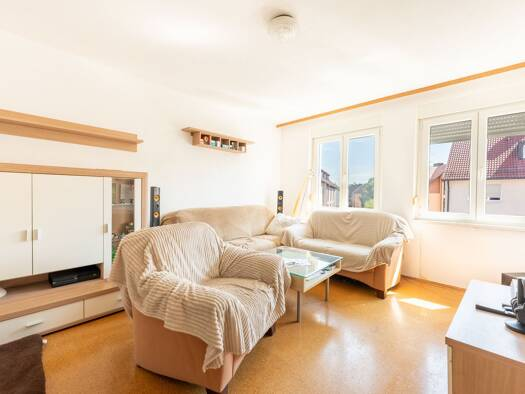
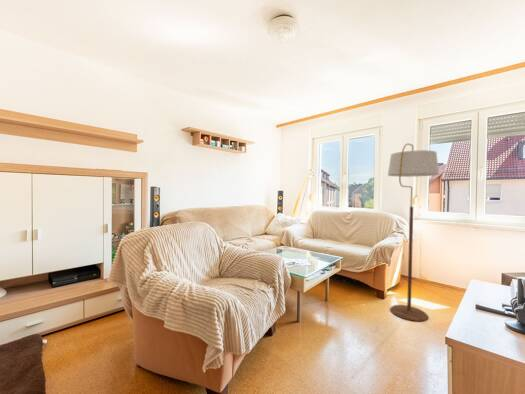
+ floor lamp [387,142,440,322]
